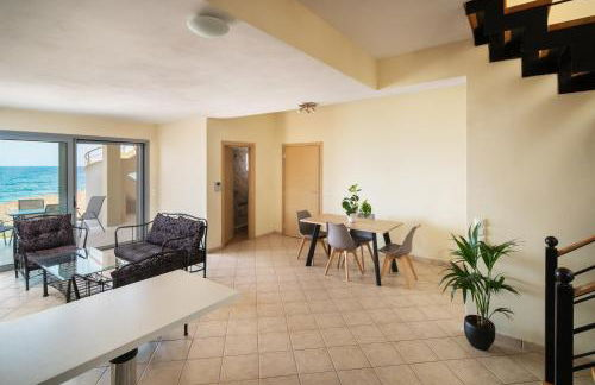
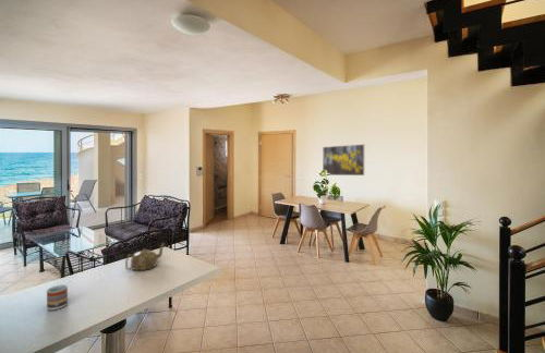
+ cup [46,283,69,312]
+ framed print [322,143,365,176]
+ teapot [124,242,166,271]
